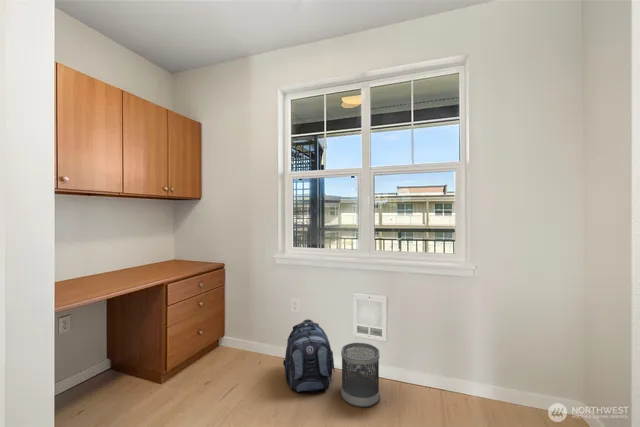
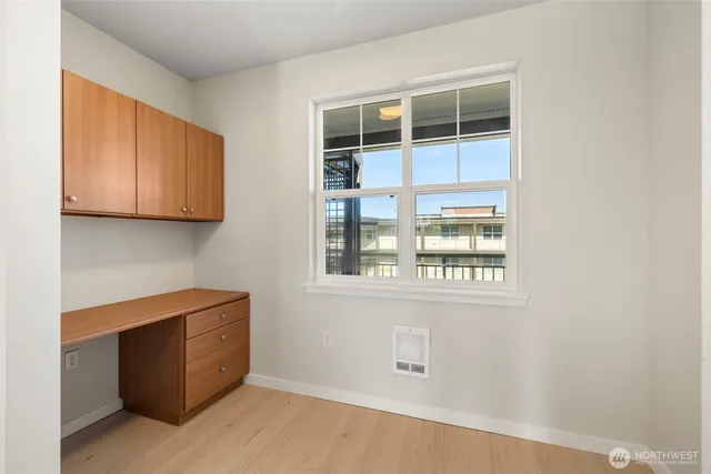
- wastebasket [340,342,381,408]
- backpack [282,318,336,394]
